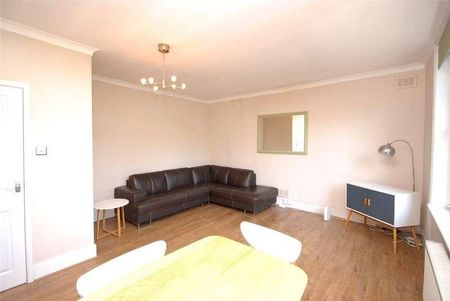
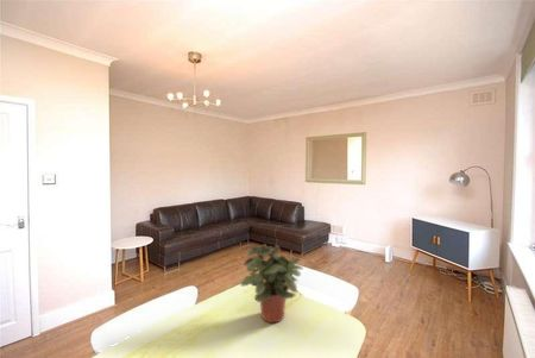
+ potted plant [239,243,304,324]
